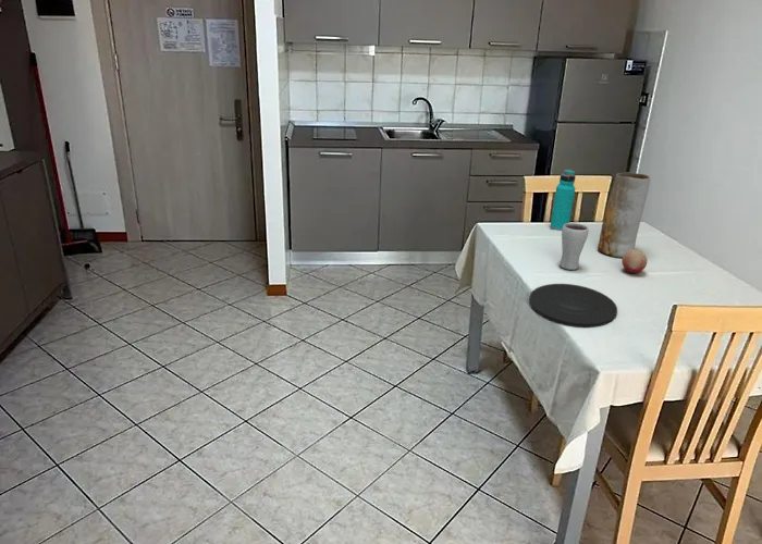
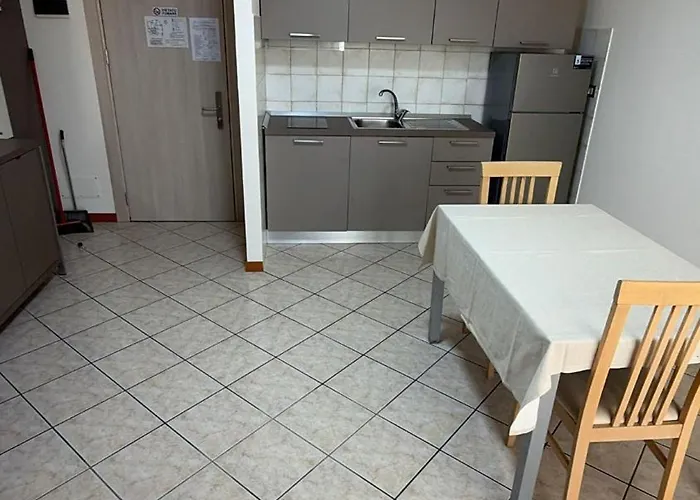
- plate [528,283,618,329]
- fruit [620,249,649,274]
- vase [597,171,651,258]
- drinking glass [558,222,590,271]
- water bottle [549,169,577,232]
